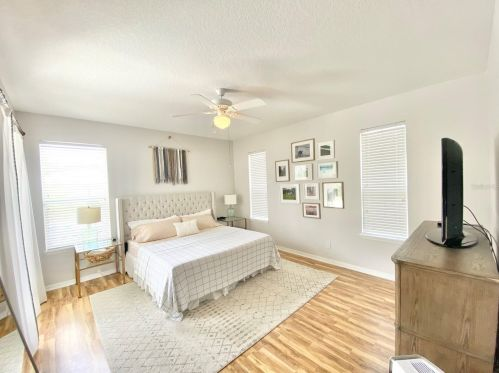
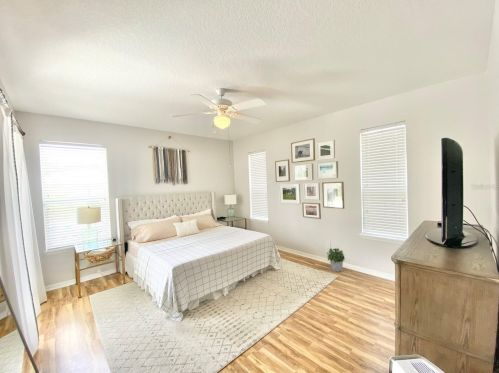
+ potted plant [326,247,346,273]
